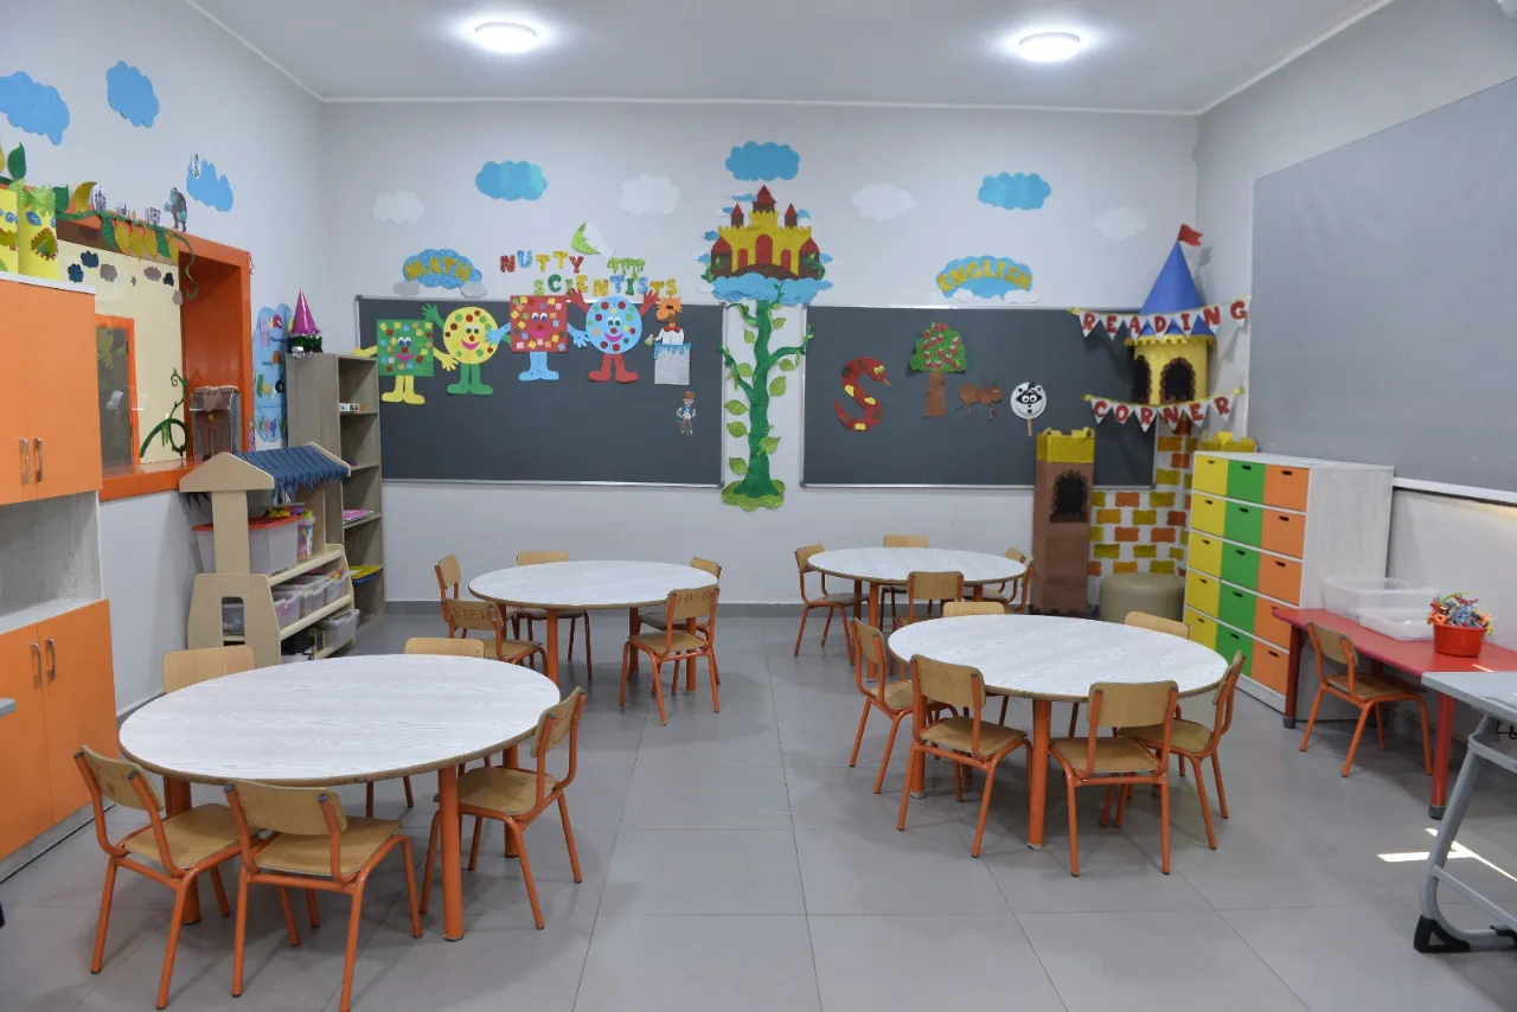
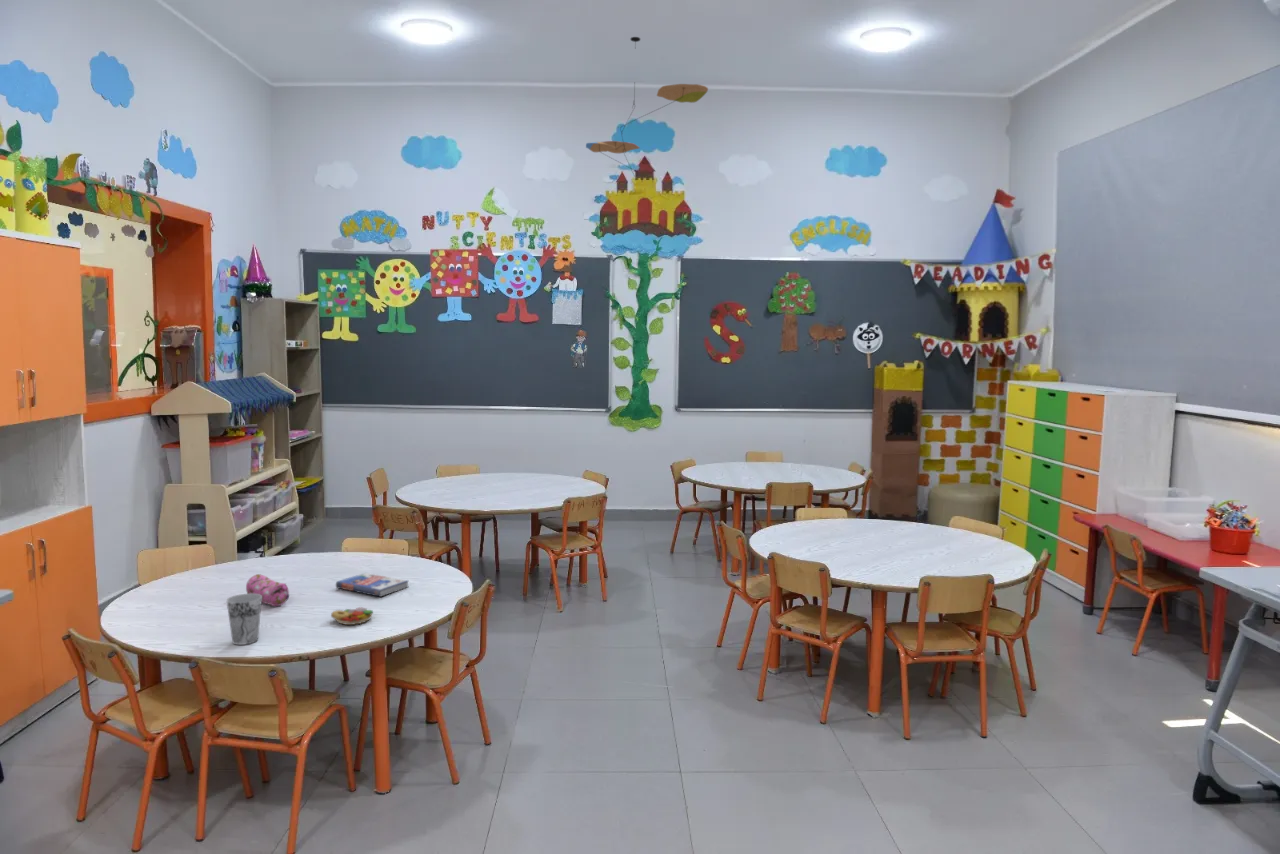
+ pencil case [245,573,290,607]
+ toy food set [330,606,374,626]
+ ceiling mobile [585,36,709,178]
+ cup [226,593,263,646]
+ book [335,572,409,598]
